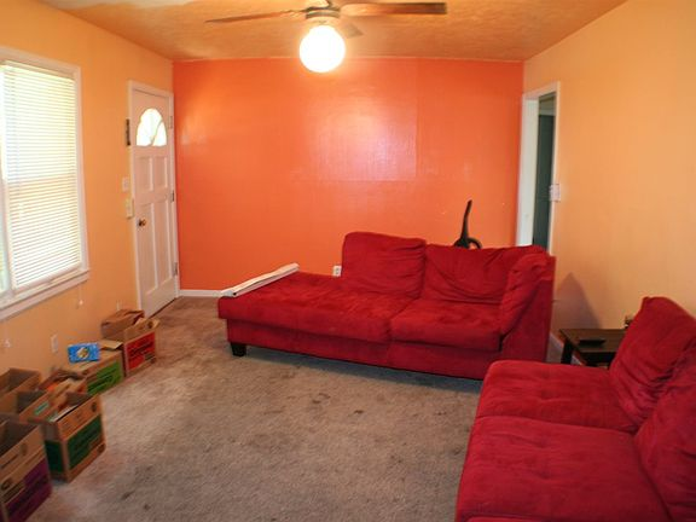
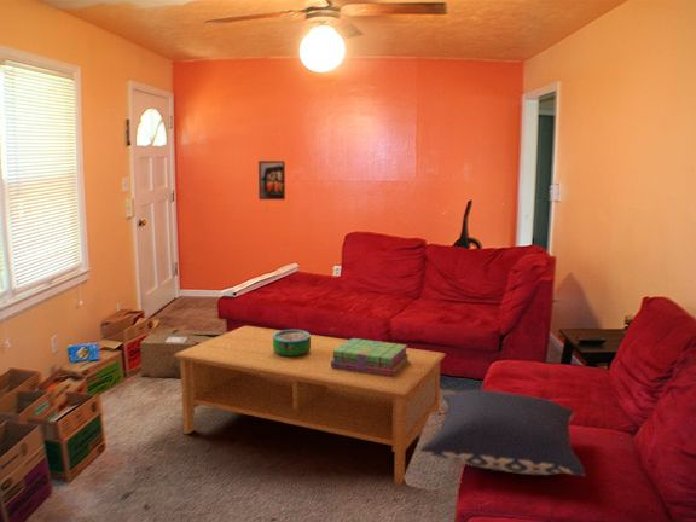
+ stack of books [331,337,410,376]
+ cardboard box [139,326,228,379]
+ coffee table [174,325,447,487]
+ decorative bowl [273,329,312,358]
+ pillow [419,389,586,477]
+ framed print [257,160,286,201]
